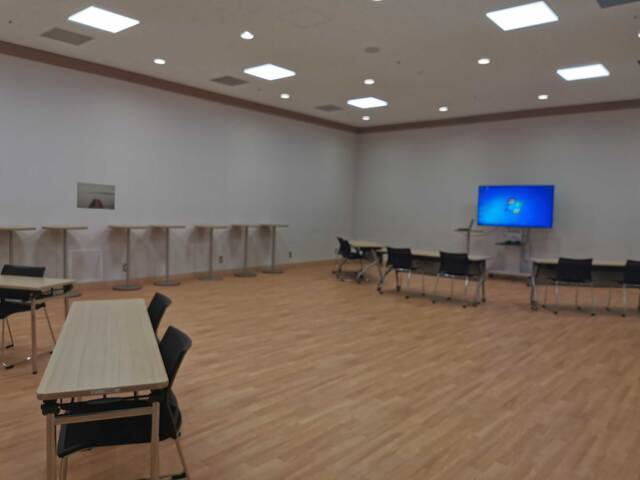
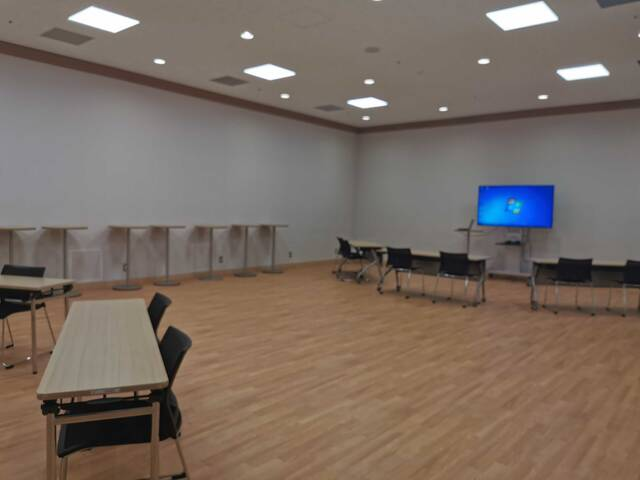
- wall art [76,181,116,211]
